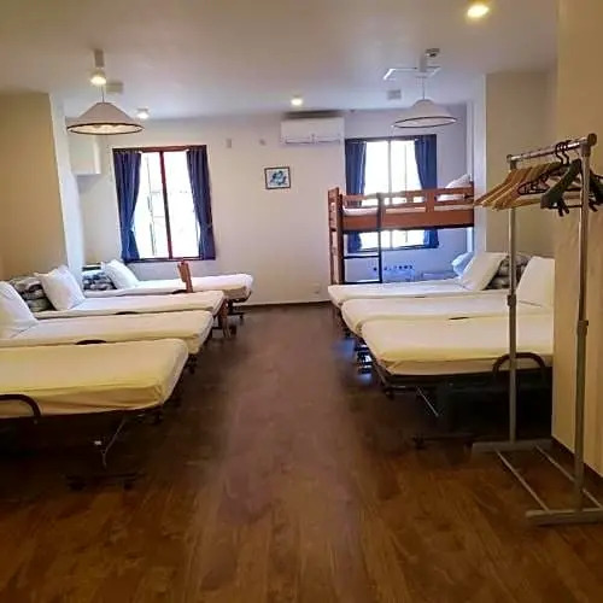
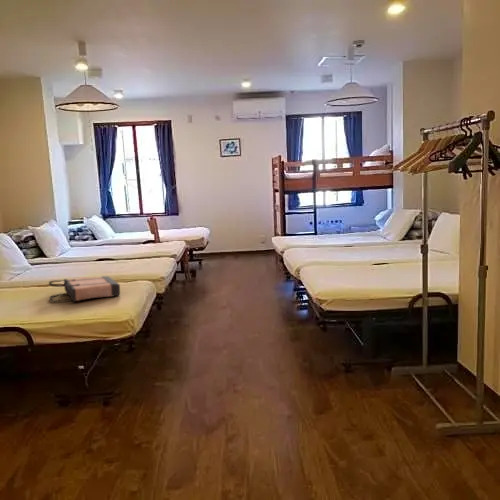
+ shopping bag [48,275,121,303]
